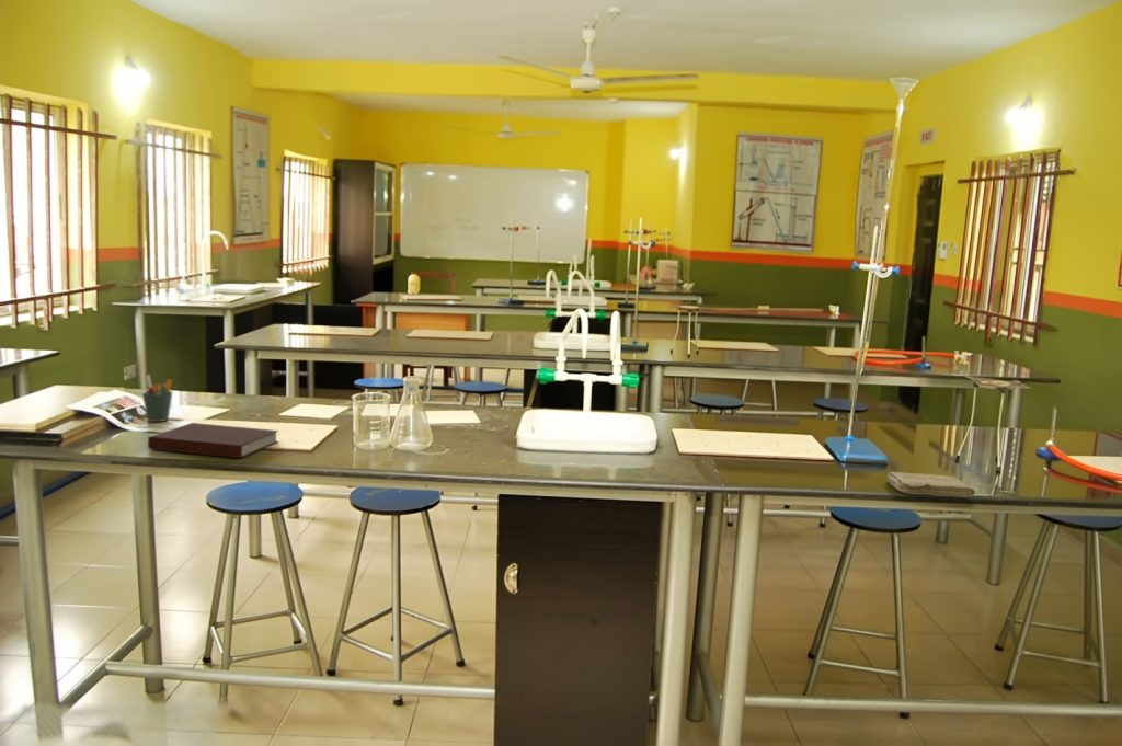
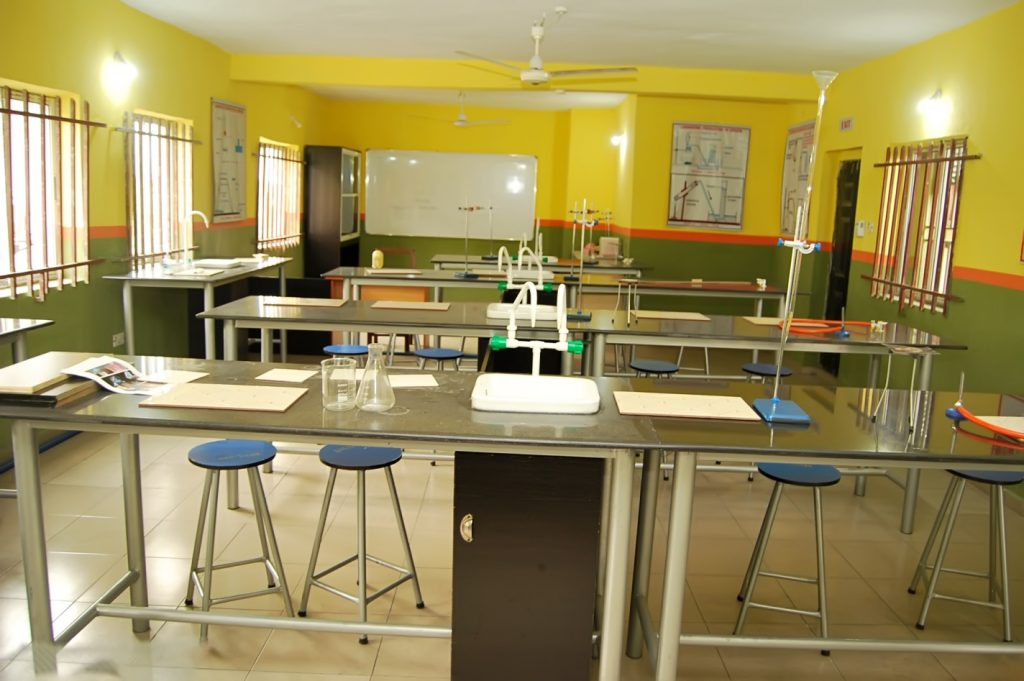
- washcloth [886,471,976,498]
- notebook [147,422,279,459]
- pen holder [141,374,174,423]
